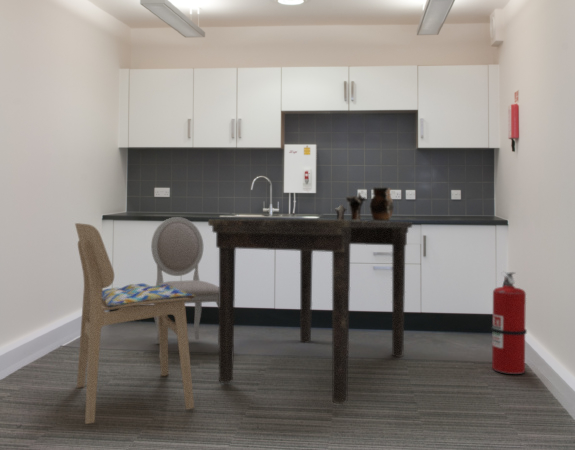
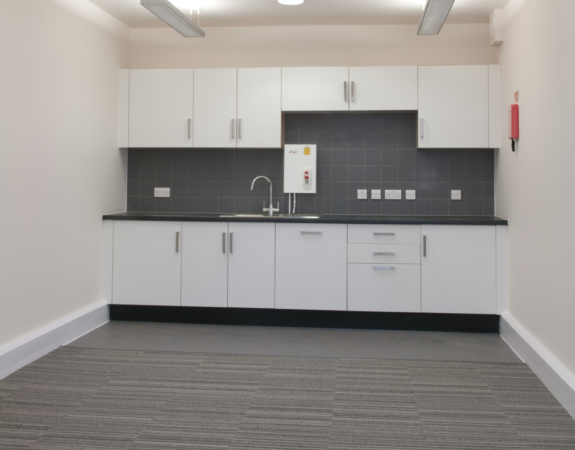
- dining table [207,218,413,405]
- dining chair [74,222,196,425]
- fire extinguisher [490,271,528,375]
- dining chair [150,216,219,359]
- pottery set [334,186,395,222]
